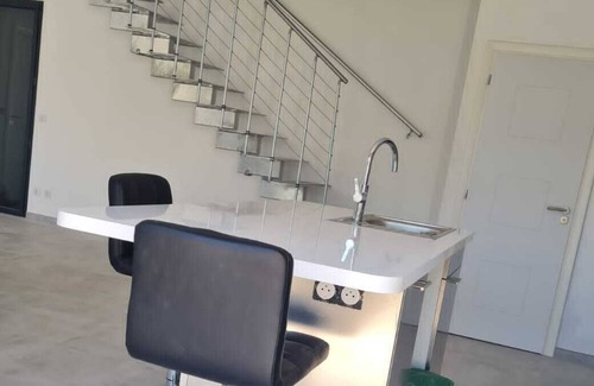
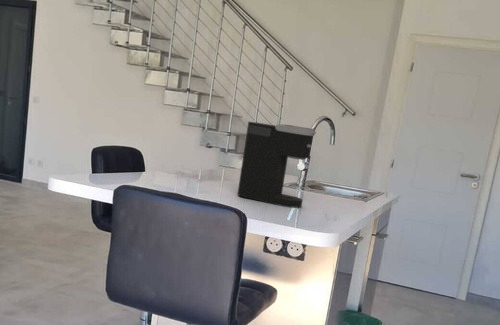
+ coffee maker [237,121,317,209]
